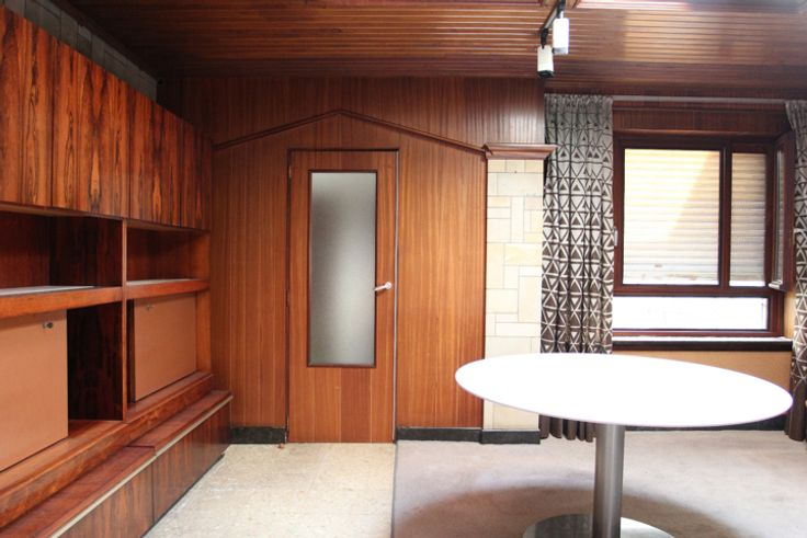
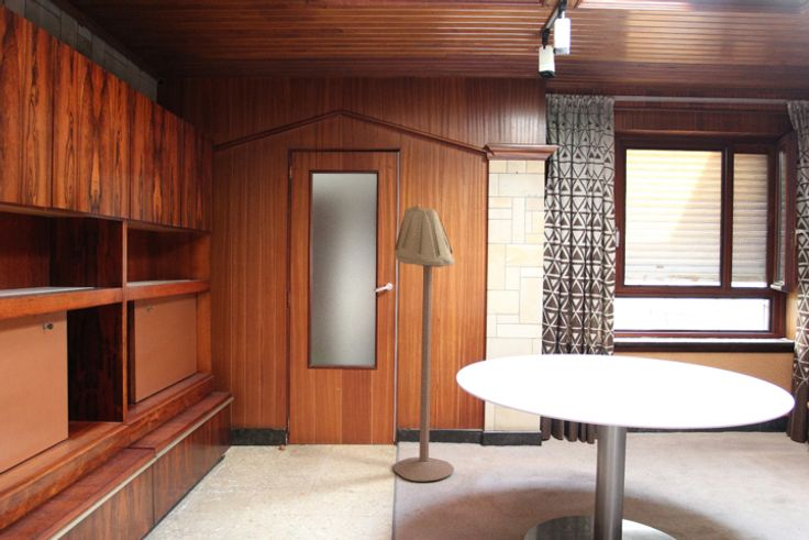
+ floor lamp [392,202,456,483]
